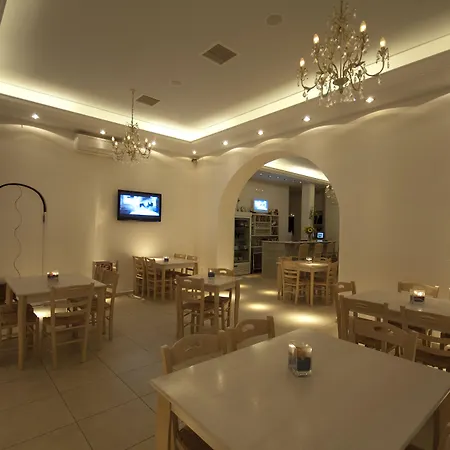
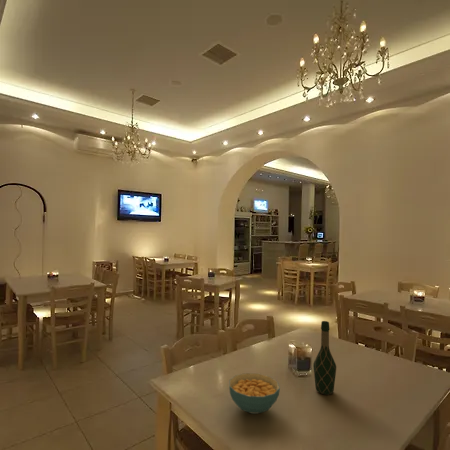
+ wine bottle [312,320,337,396]
+ cereal bowl [228,372,281,415]
